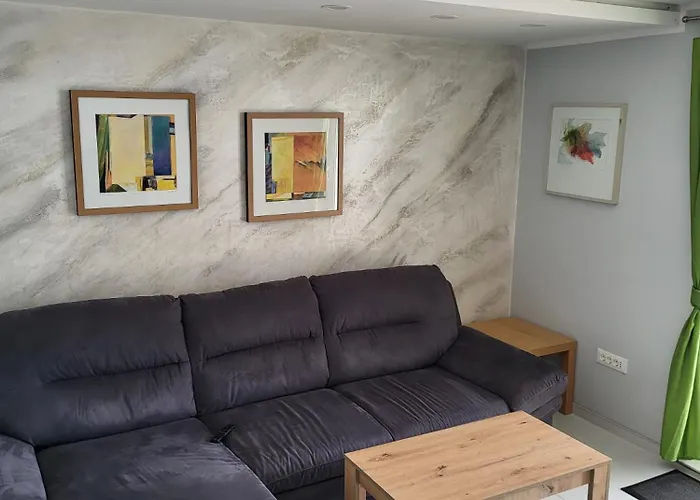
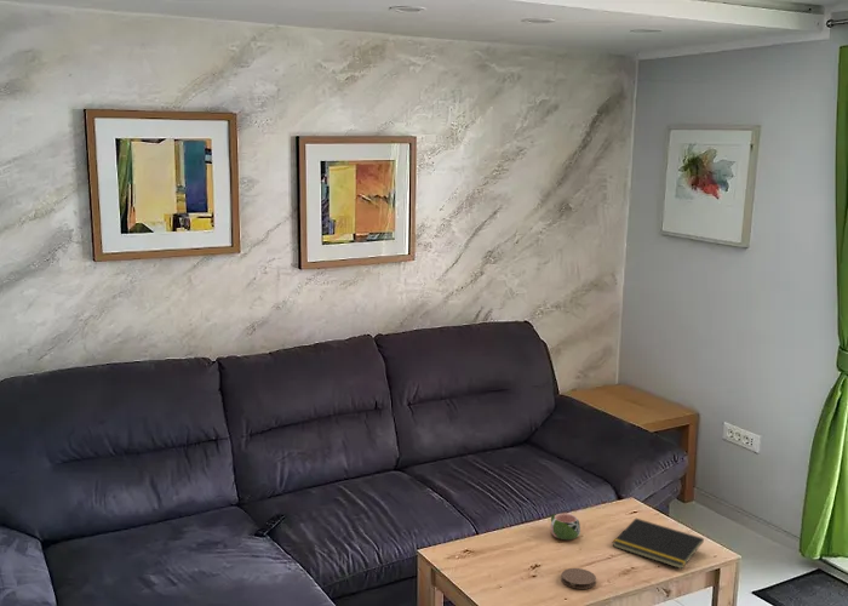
+ coaster [560,567,597,590]
+ notepad [612,518,705,570]
+ mug [549,513,581,541]
